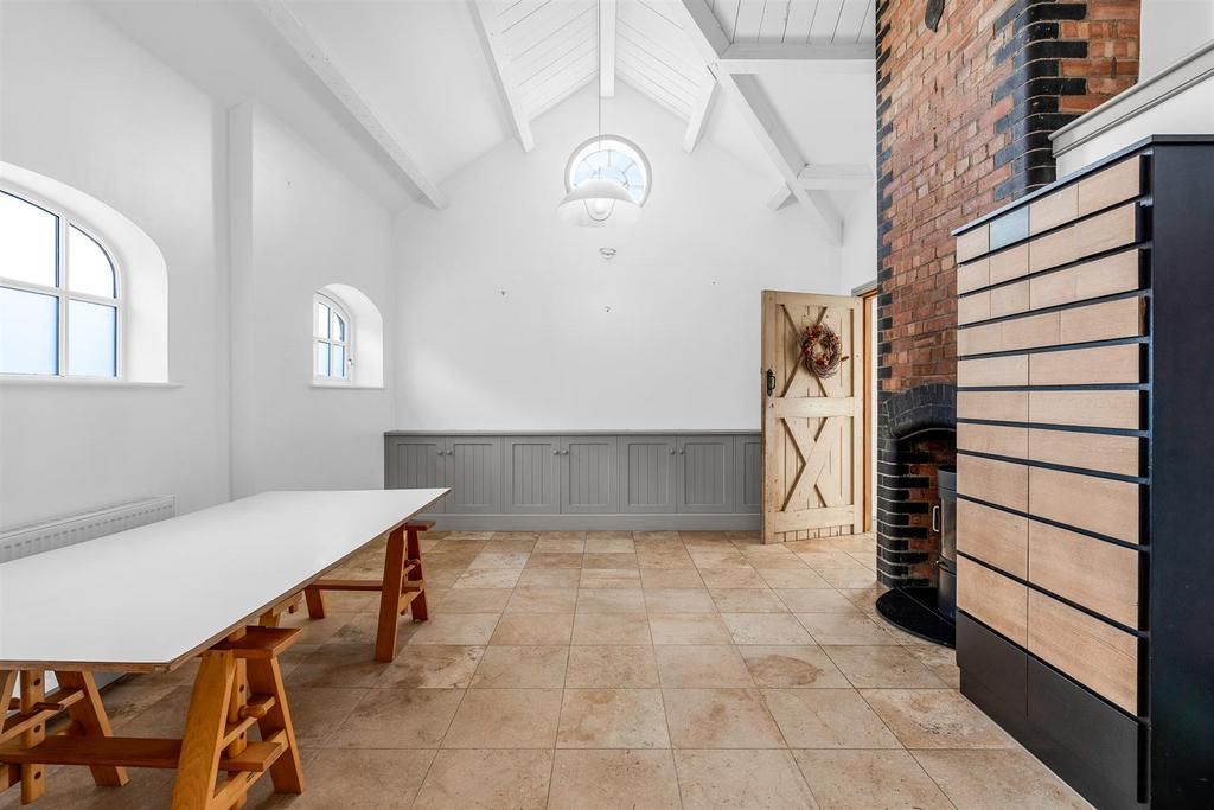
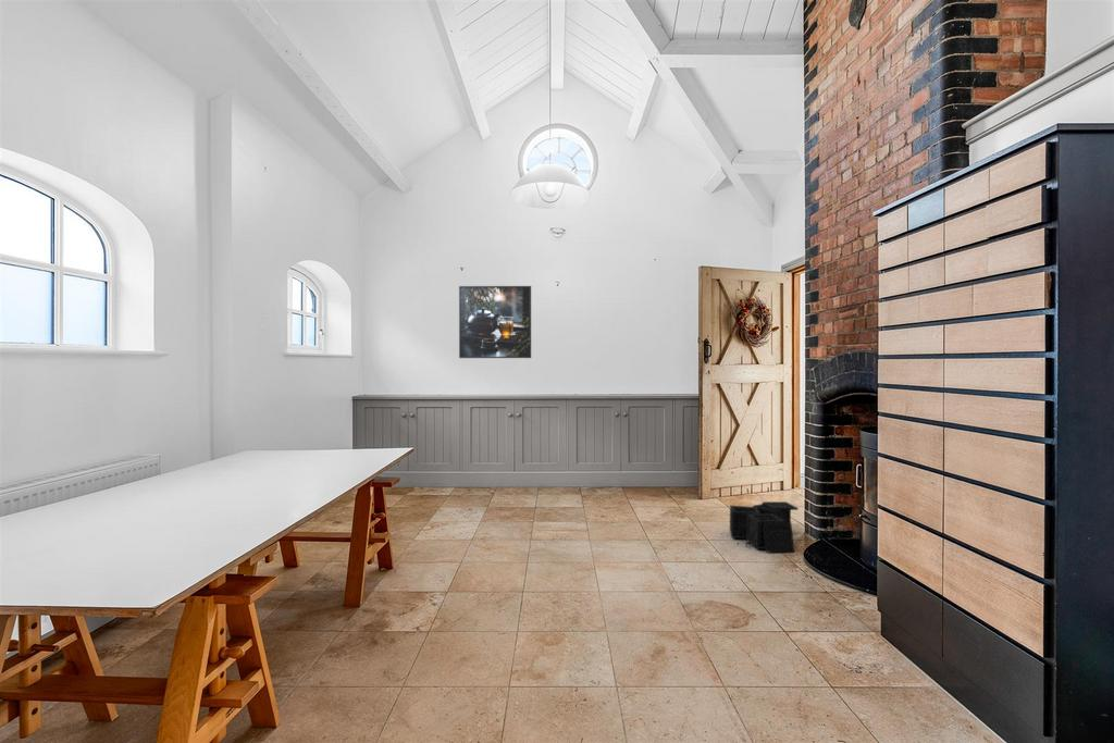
+ storage bin [729,500,800,553]
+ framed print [458,285,532,359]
